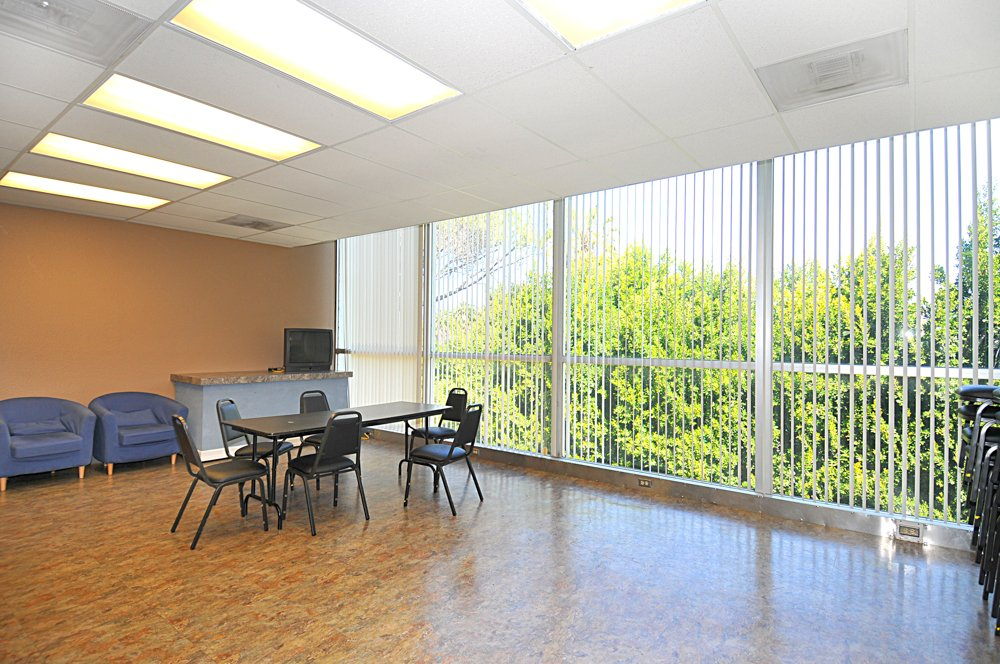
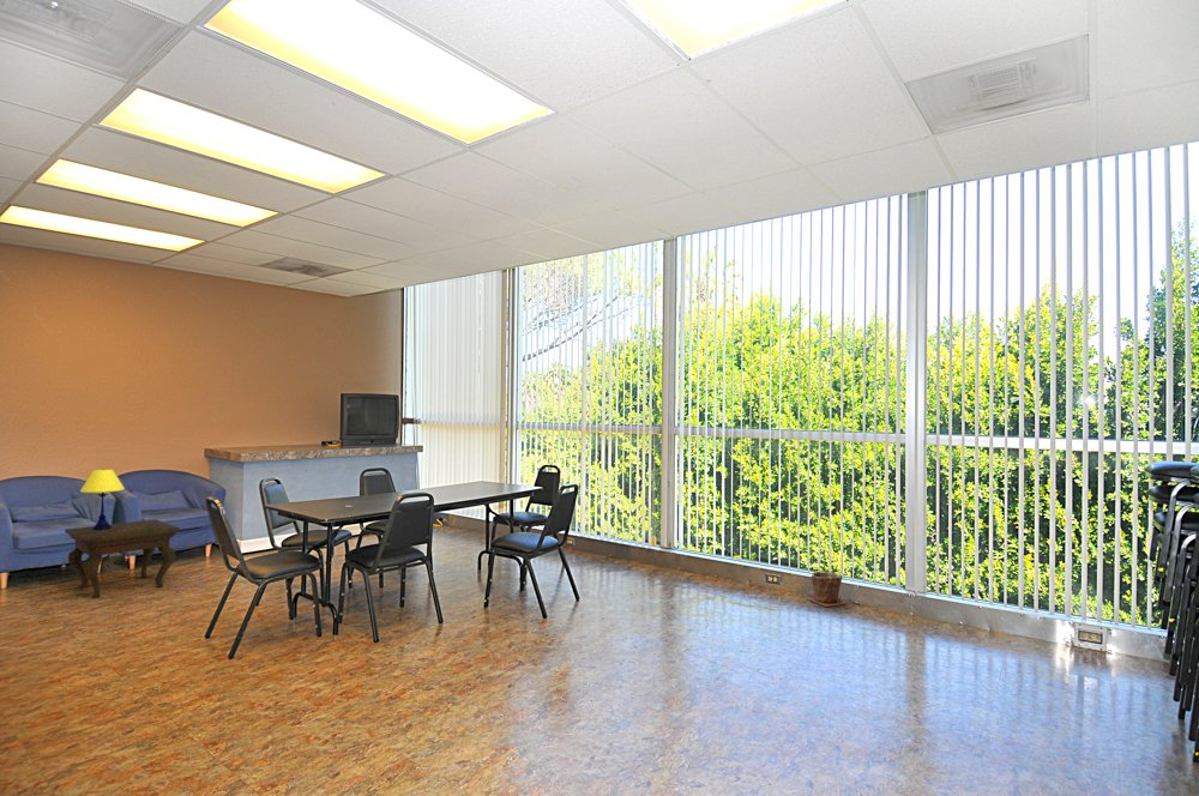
+ table lamp [79,468,126,530]
+ side table [64,519,181,599]
+ plant pot [807,569,848,608]
